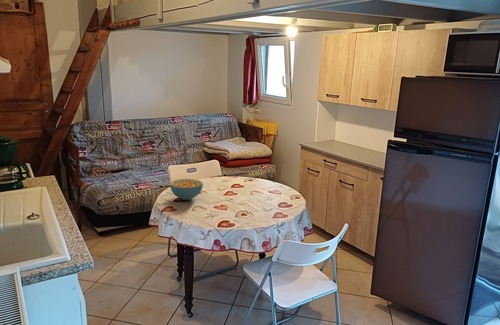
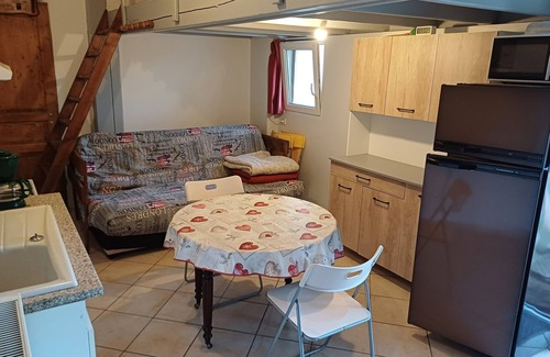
- cereal bowl [169,178,204,201]
